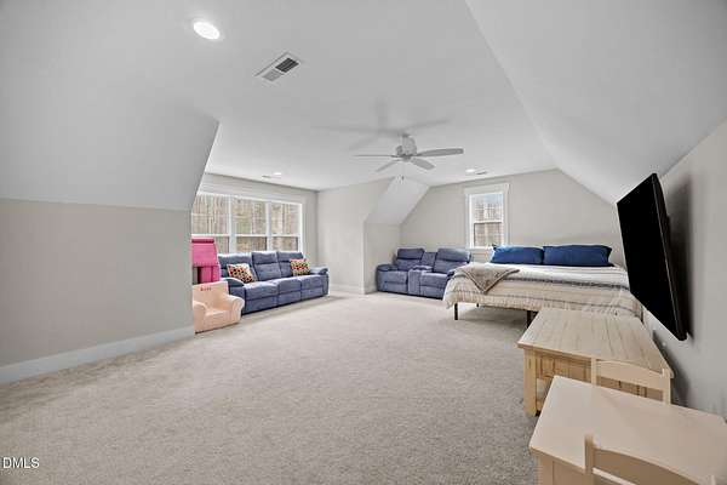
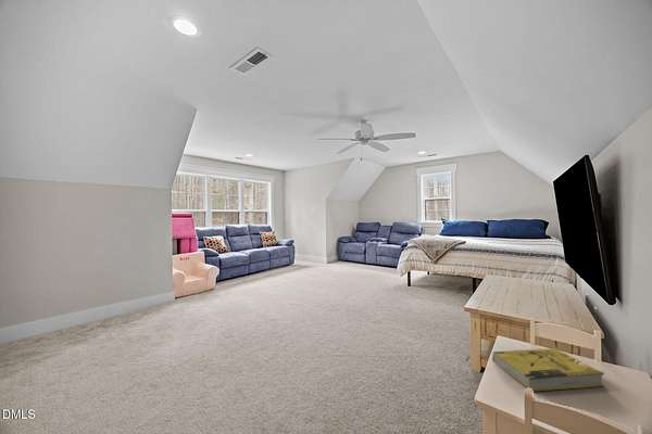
+ book [491,347,606,392]
